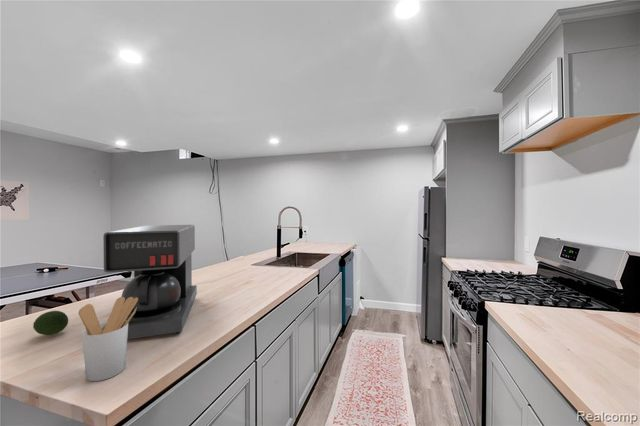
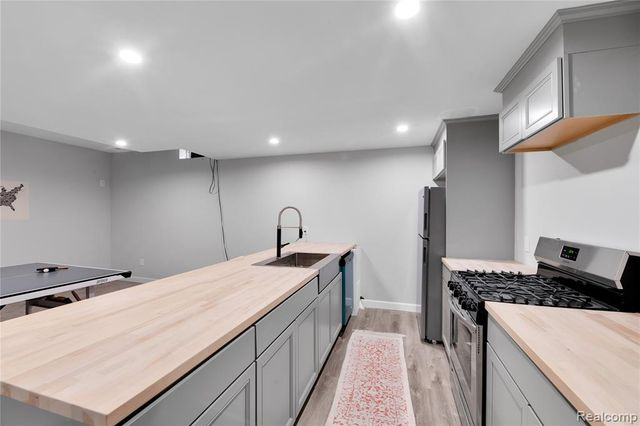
- coffee maker [102,224,198,340]
- utensil holder [77,296,138,382]
- fruit [32,310,69,336]
